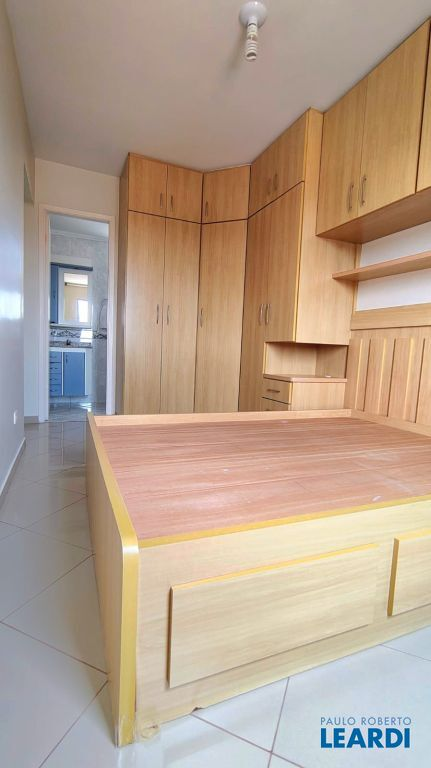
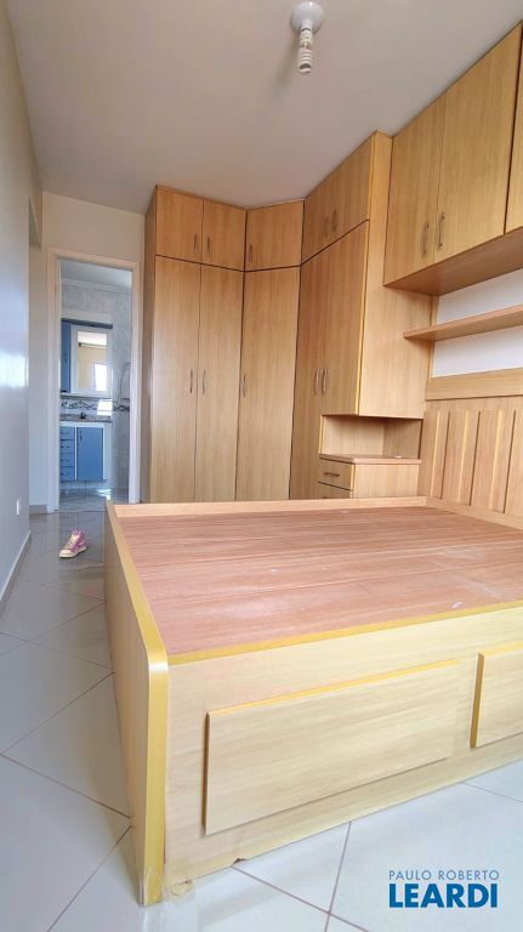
+ sneaker [58,529,87,558]
